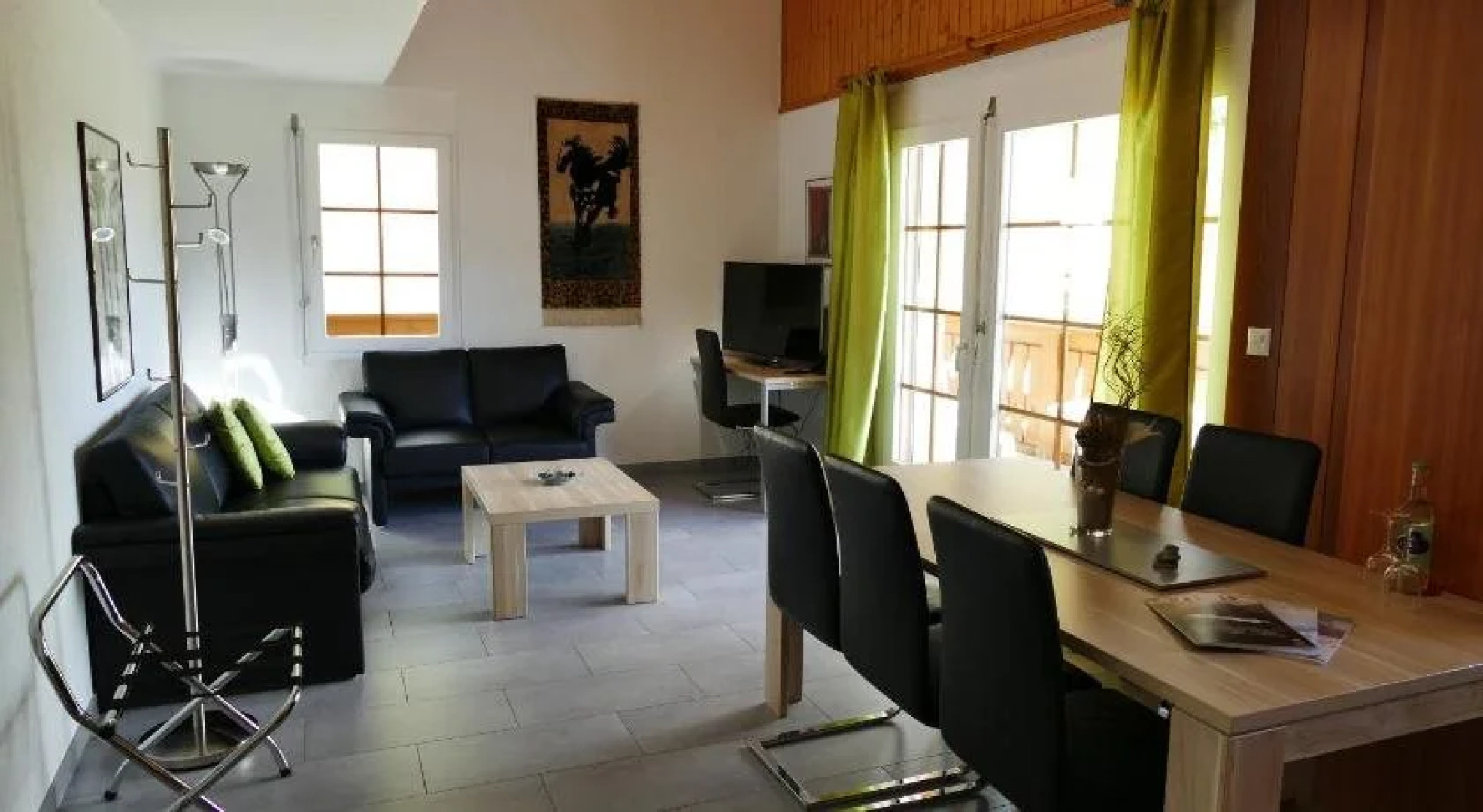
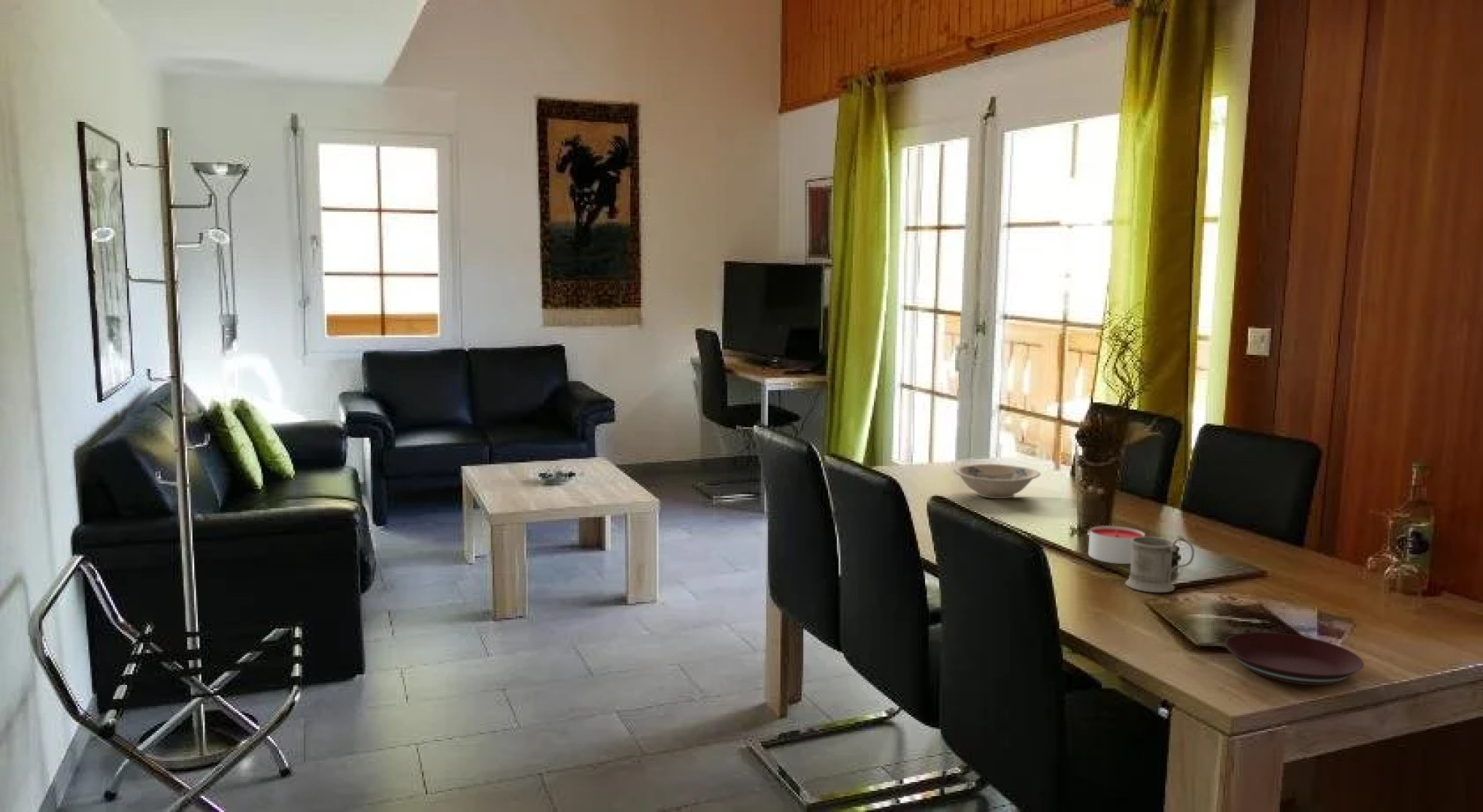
+ bowl [952,463,1042,499]
+ candle [1087,525,1145,565]
+ mug [1124,535,1195,593]
+ plate [1224,632,1364,686]
